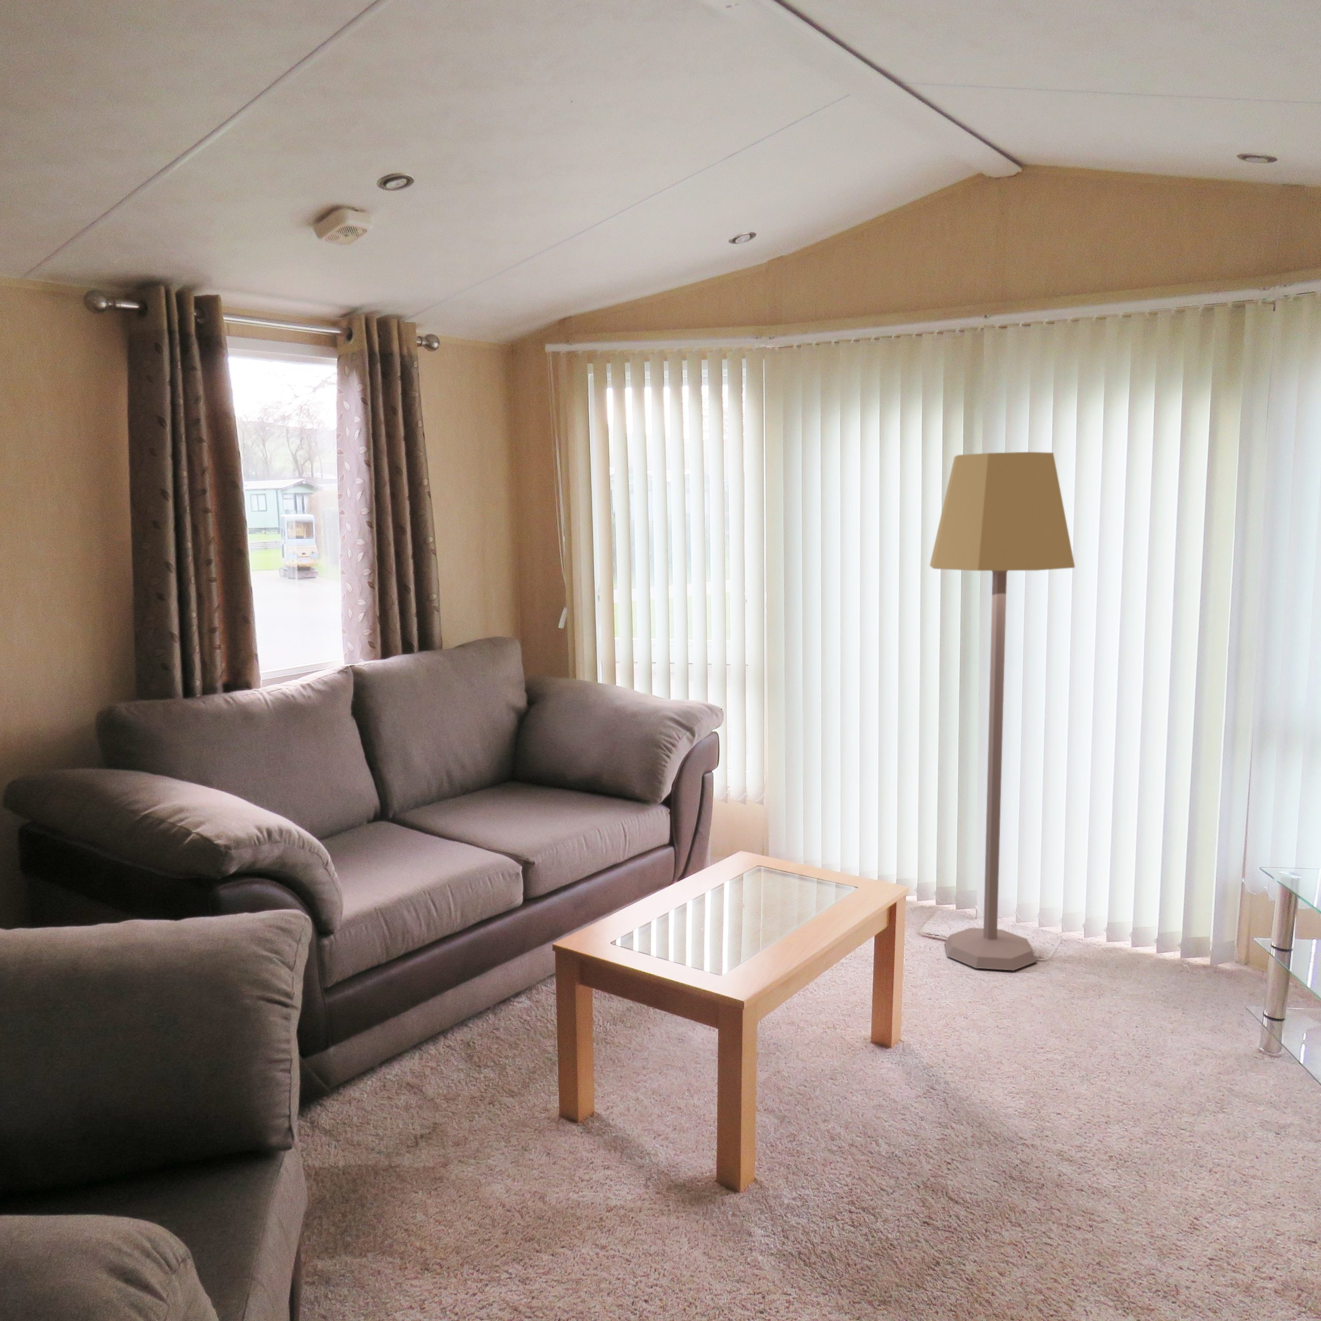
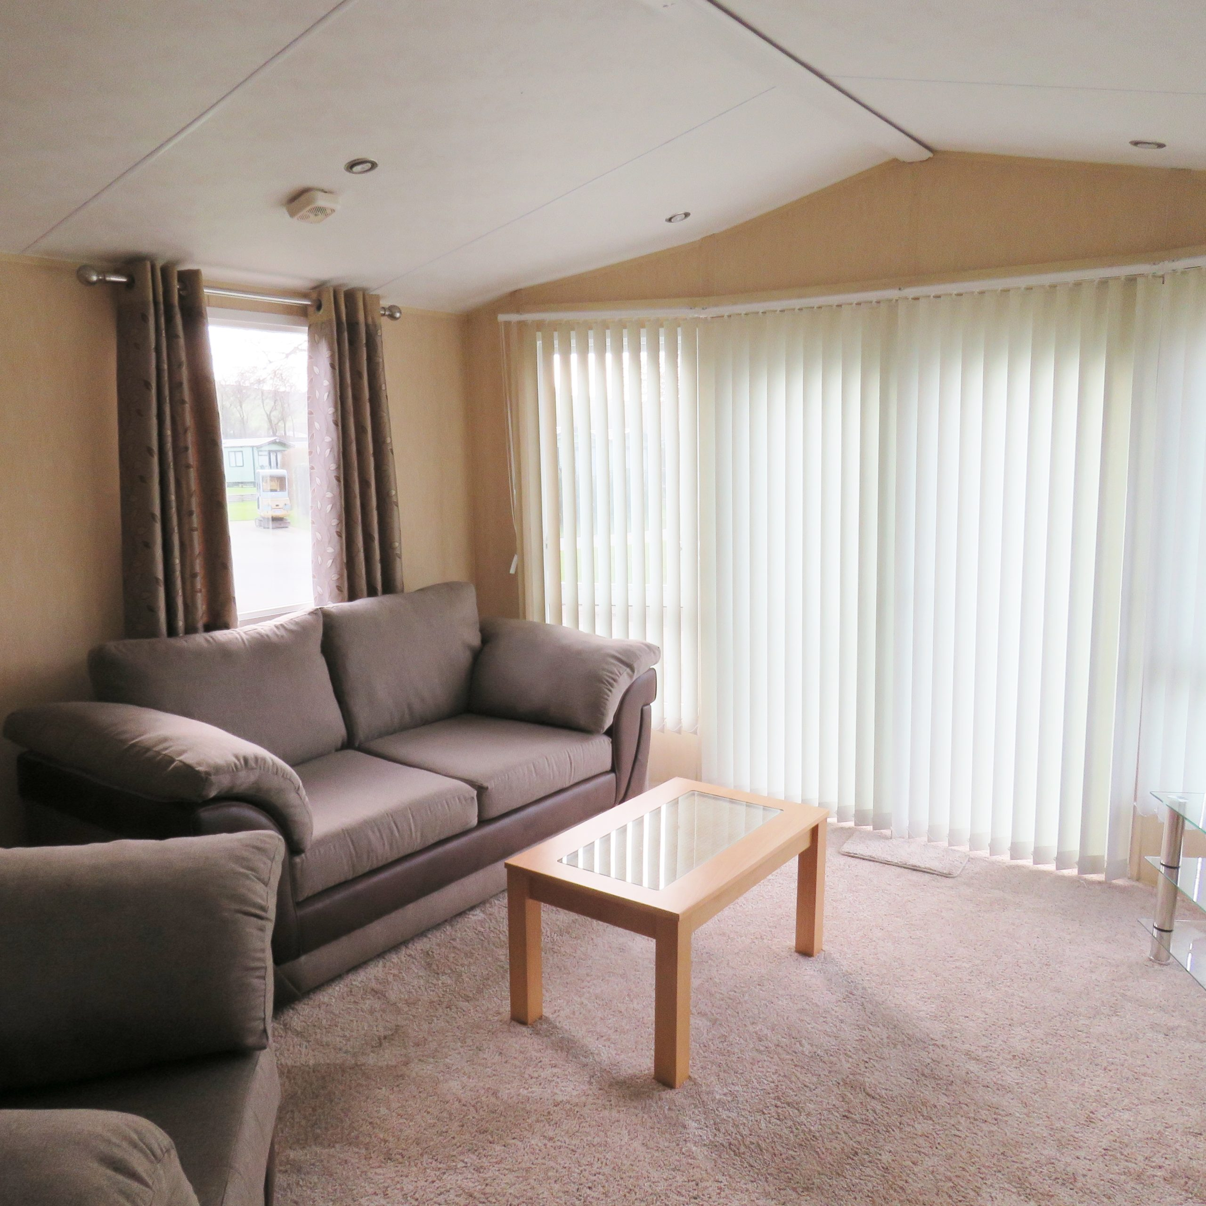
- lamp [929,451,1075,970]
